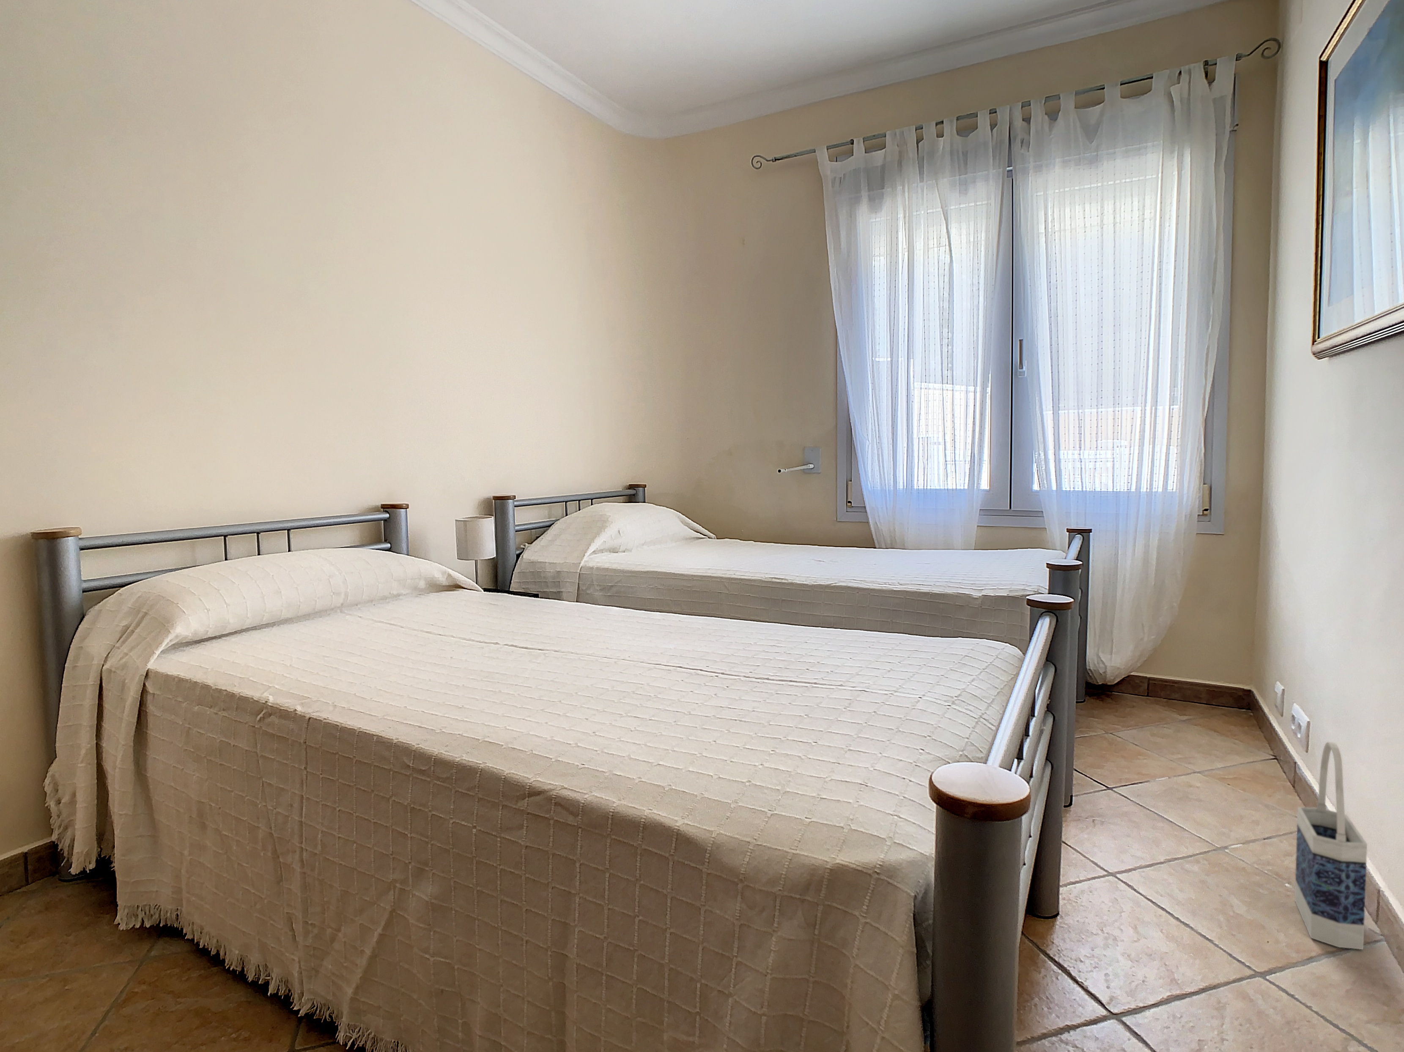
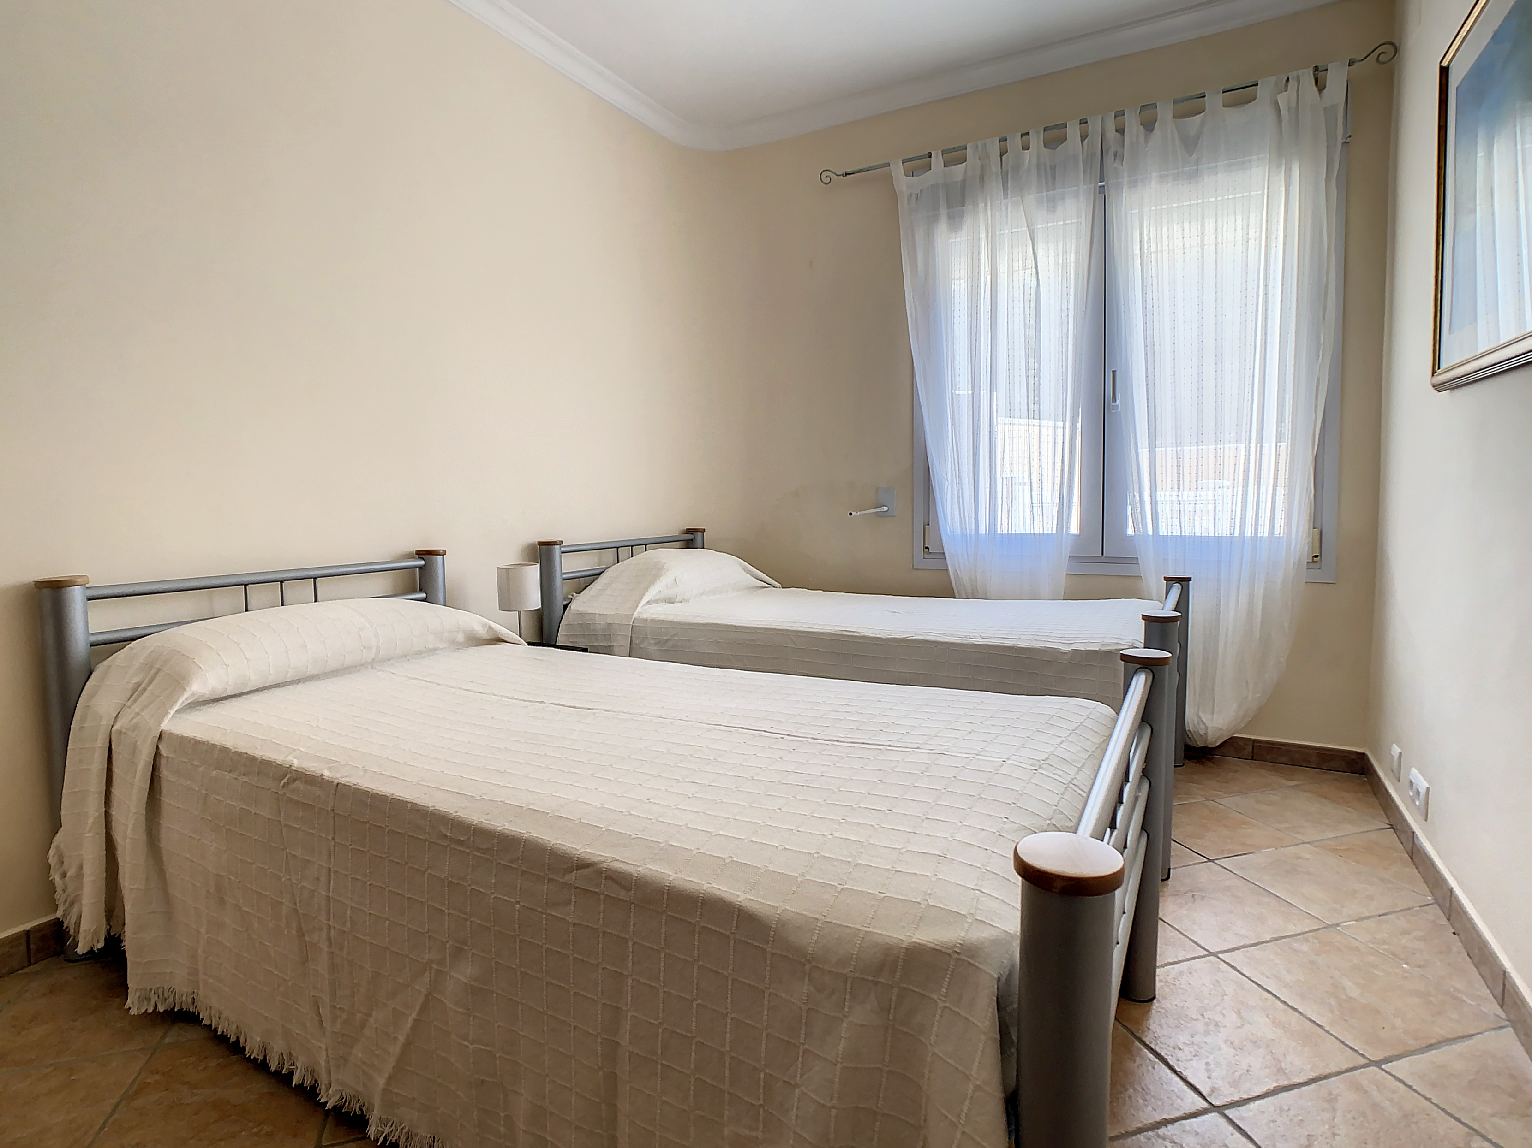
- bag [1295,741,1368,949]
